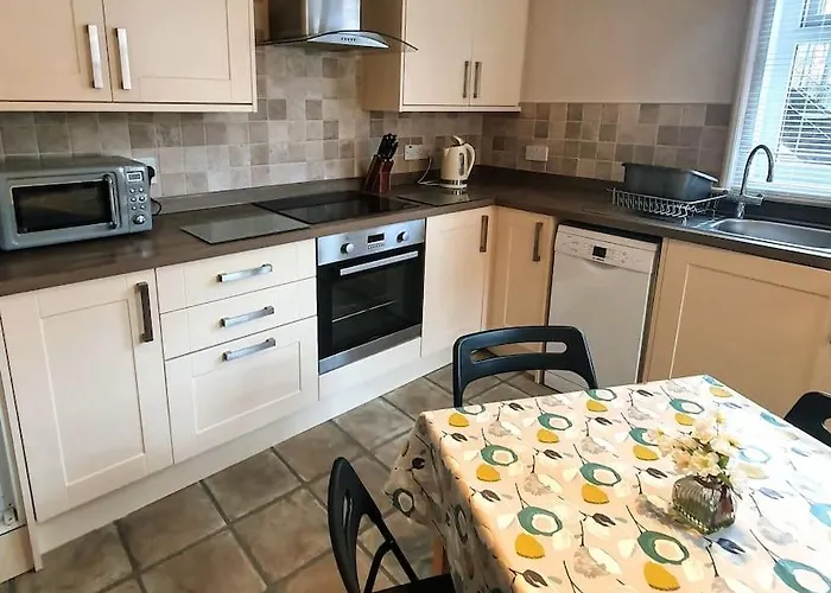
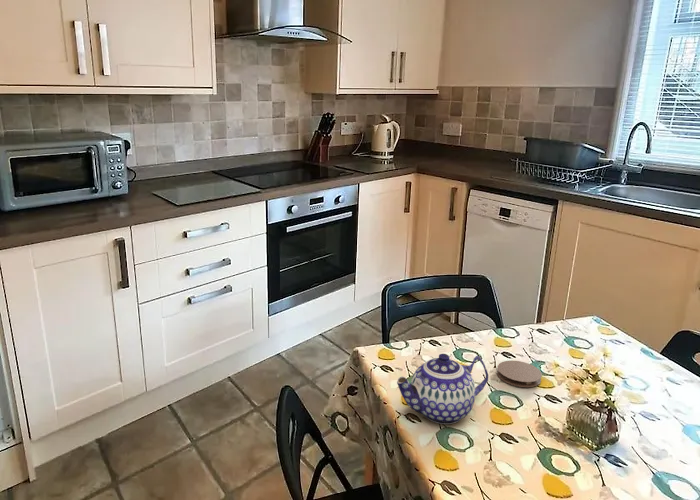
+ coaster [496,360,543,388]
+ teapot [396,353,489,425]
